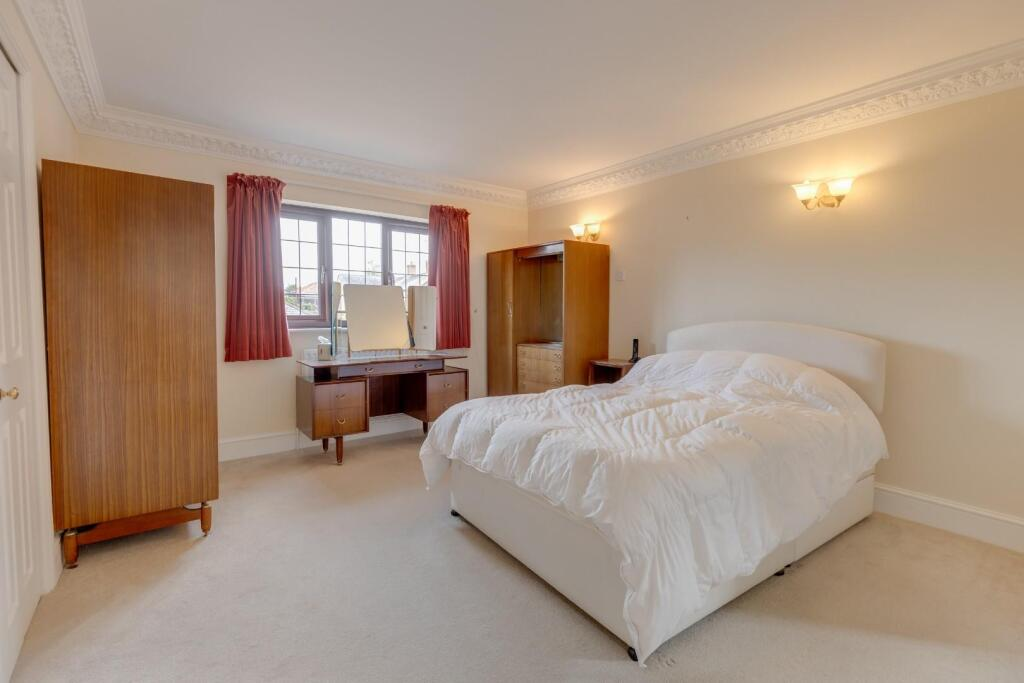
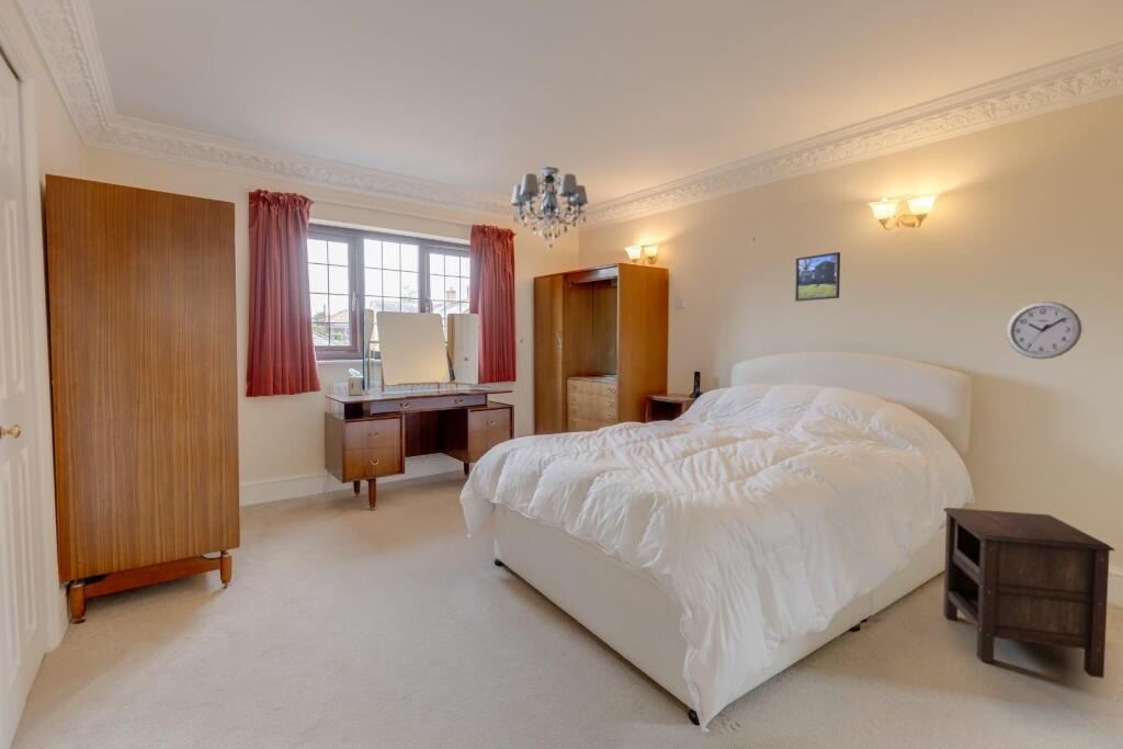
+ nightstand [942,507,1115,679]
+ wall clock [1005,300,1084,360]
+ chandelier [510,166,590,250]
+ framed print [794,251,841,303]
